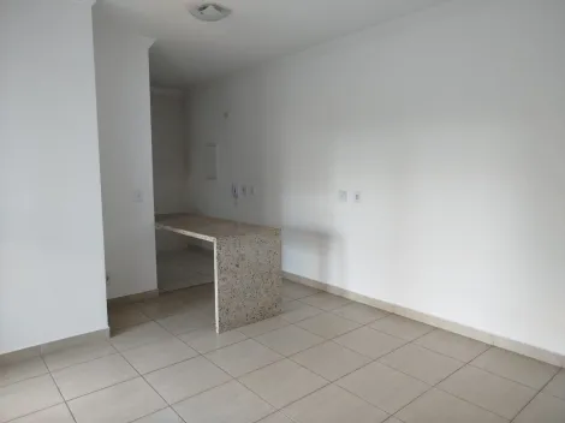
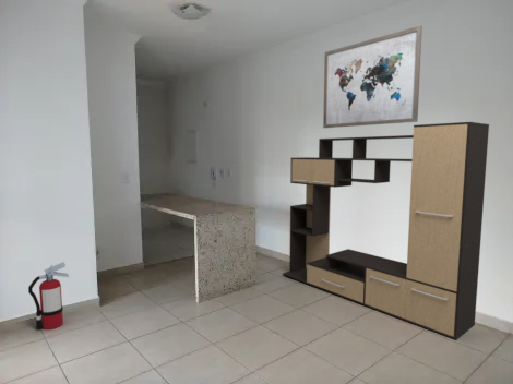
+ media console [282,121,490,341]
+ wall art [322,25,423,129]
+ fire extinguisher [27,261,70,331]
